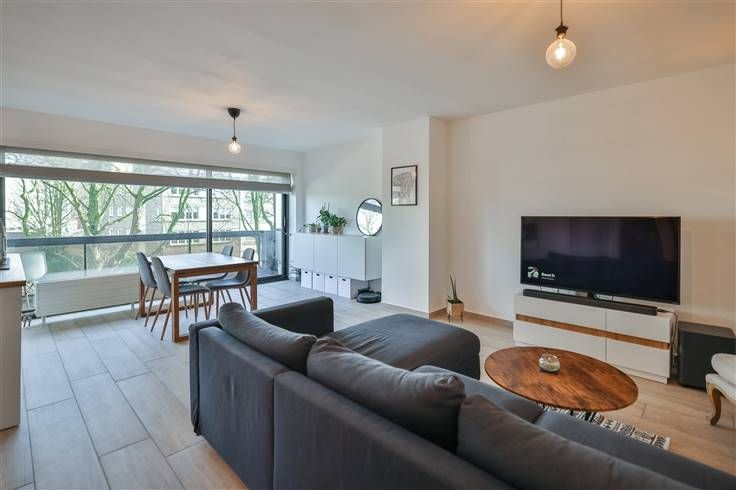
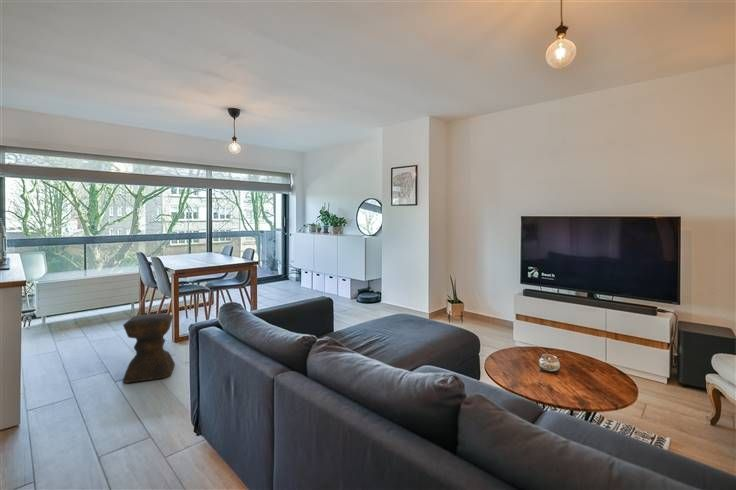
+ stool [122,312,176,384]
